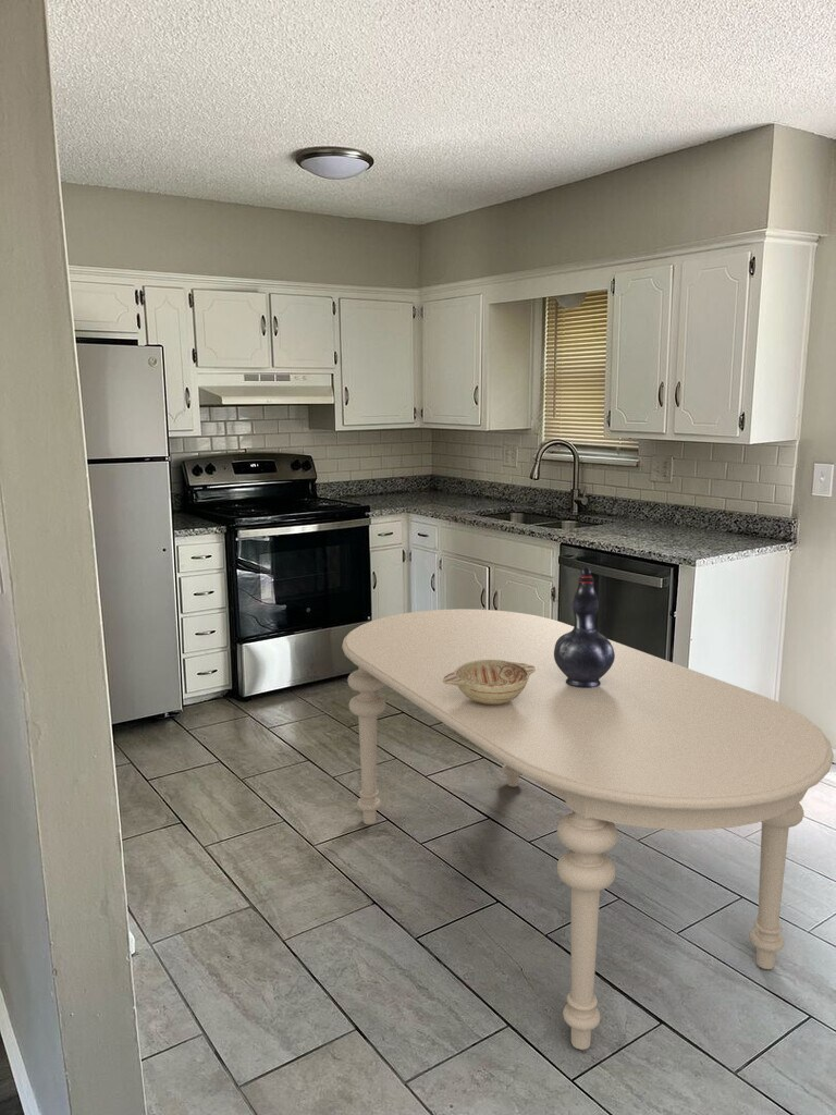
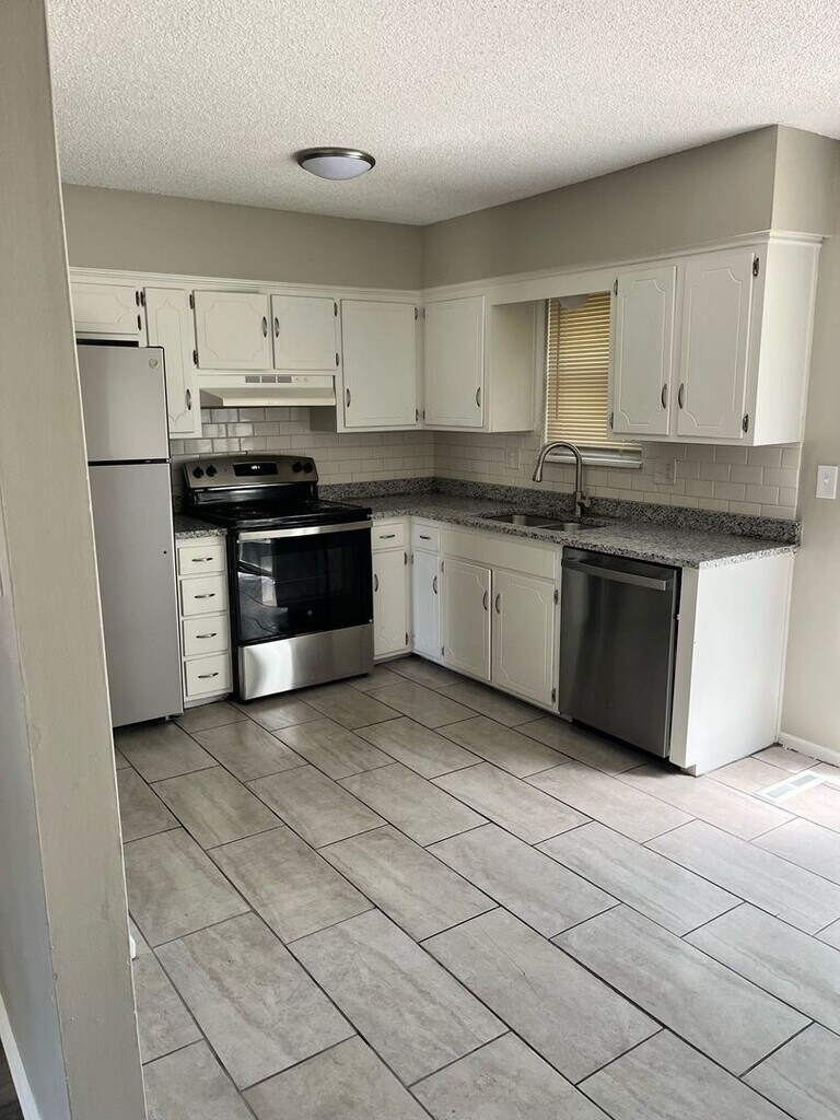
- decorative vase [554,566,615,688]
- decorative bowl [443,660,536,704]
- dining table [341,608,835,1051]
